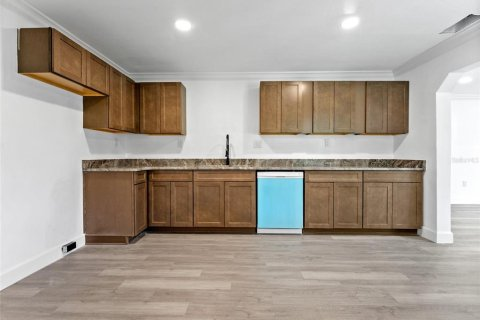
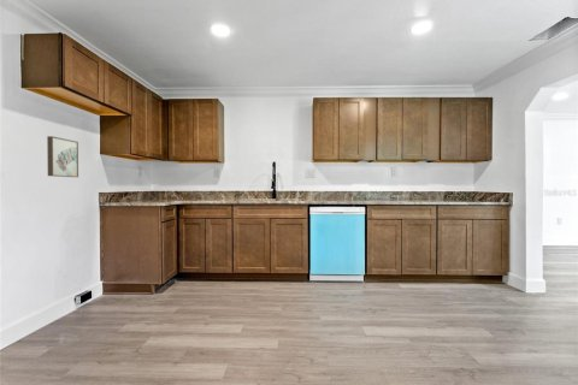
+ wall art [46,135,79,178]
